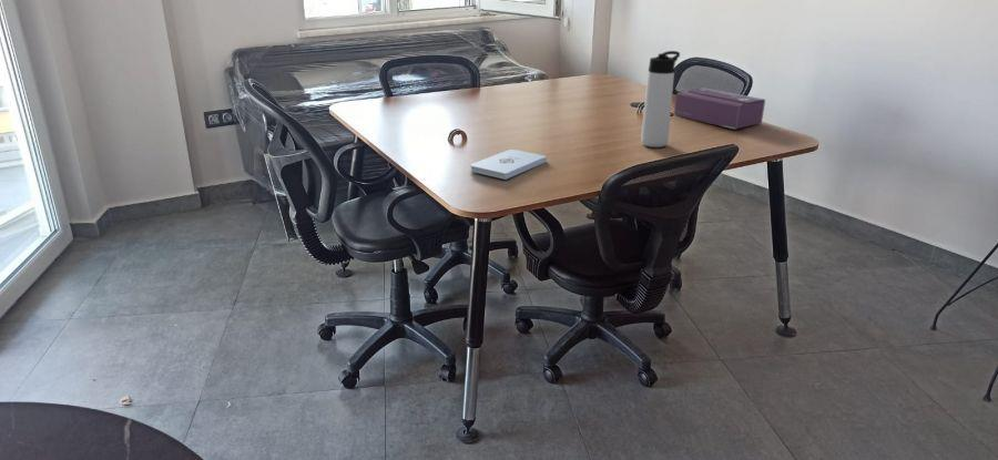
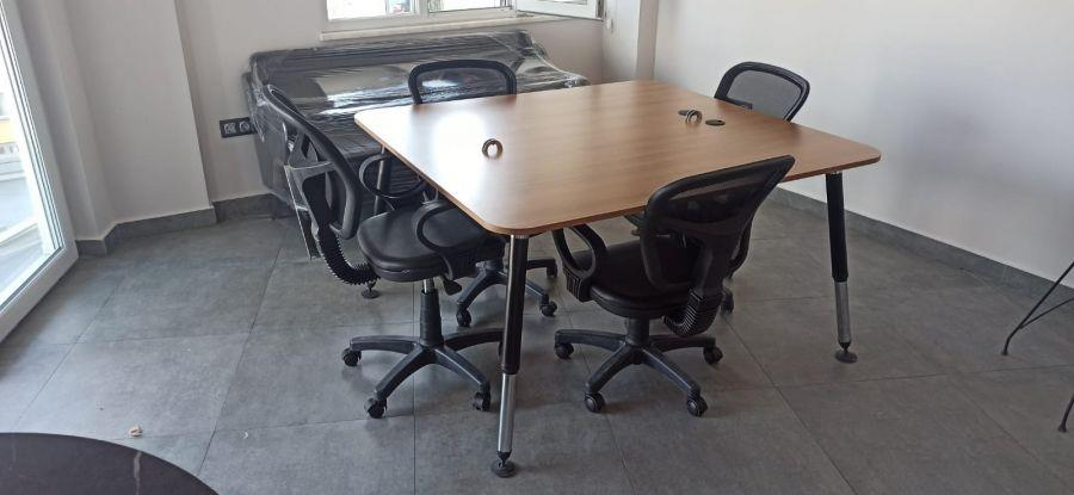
- notepad [469,149,548,181]
- thermos bottle [640,50,681,149]
- tissue box [673,86,766,130]
